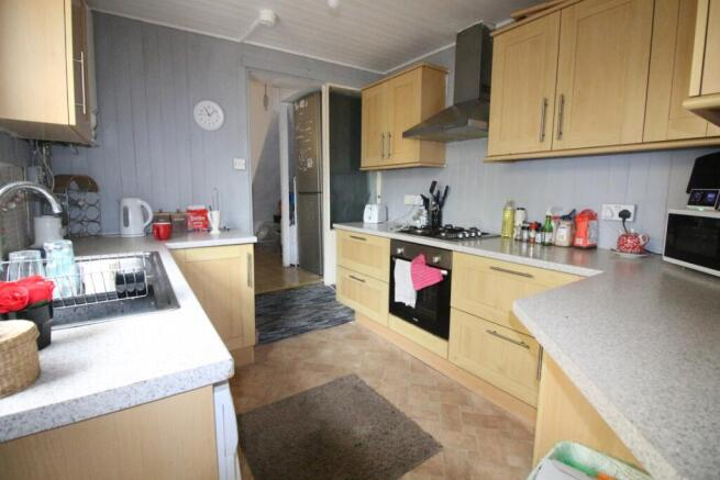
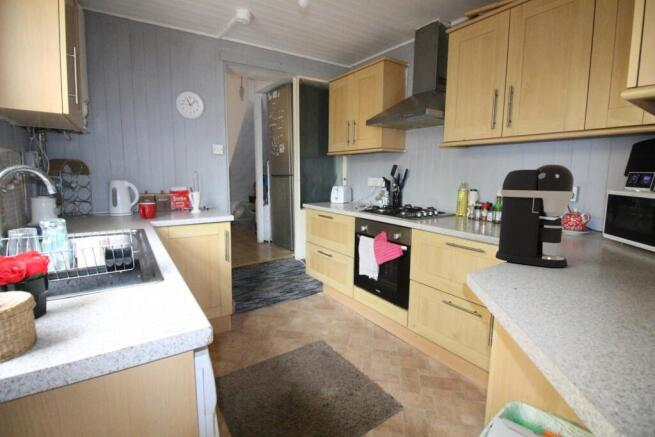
+ coffee maker [494,163,575,268]
